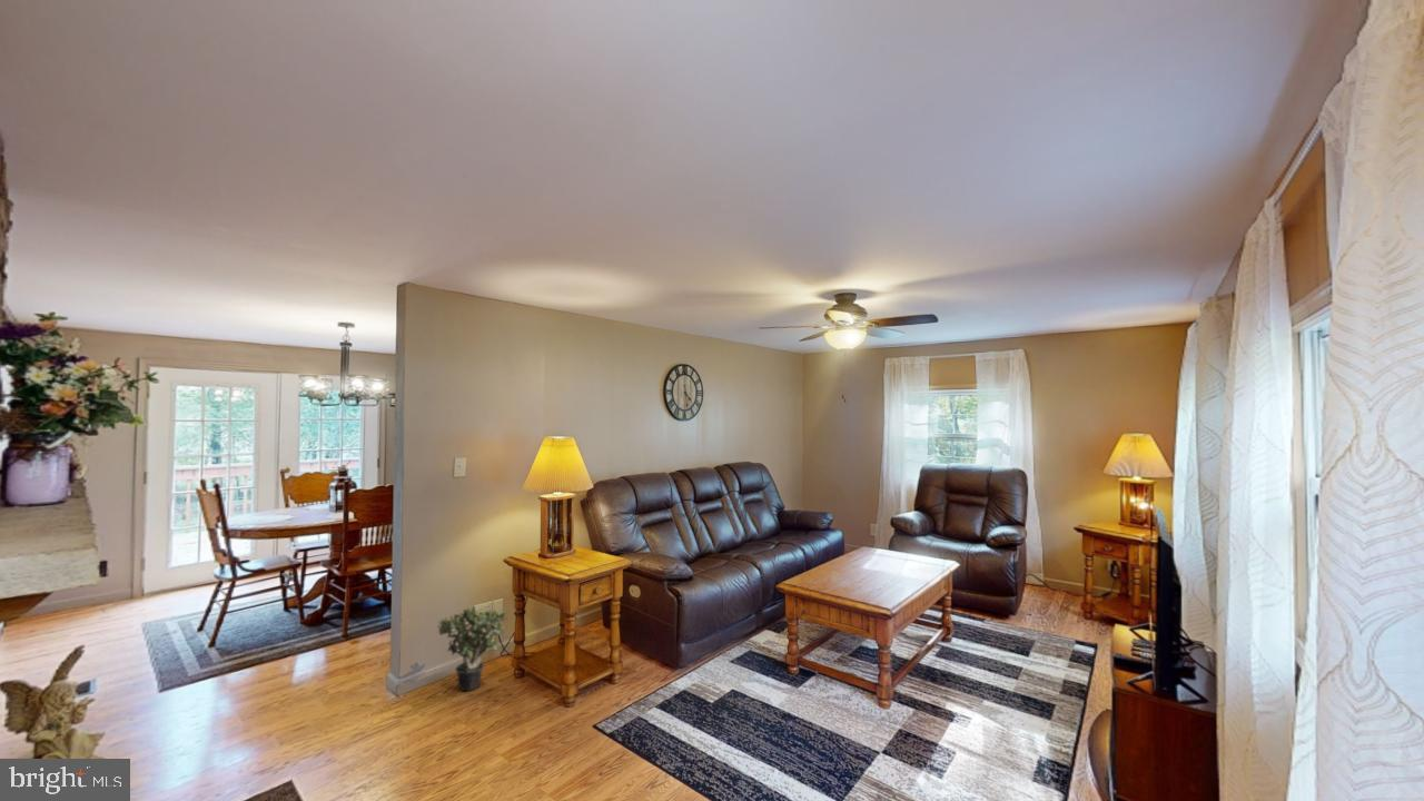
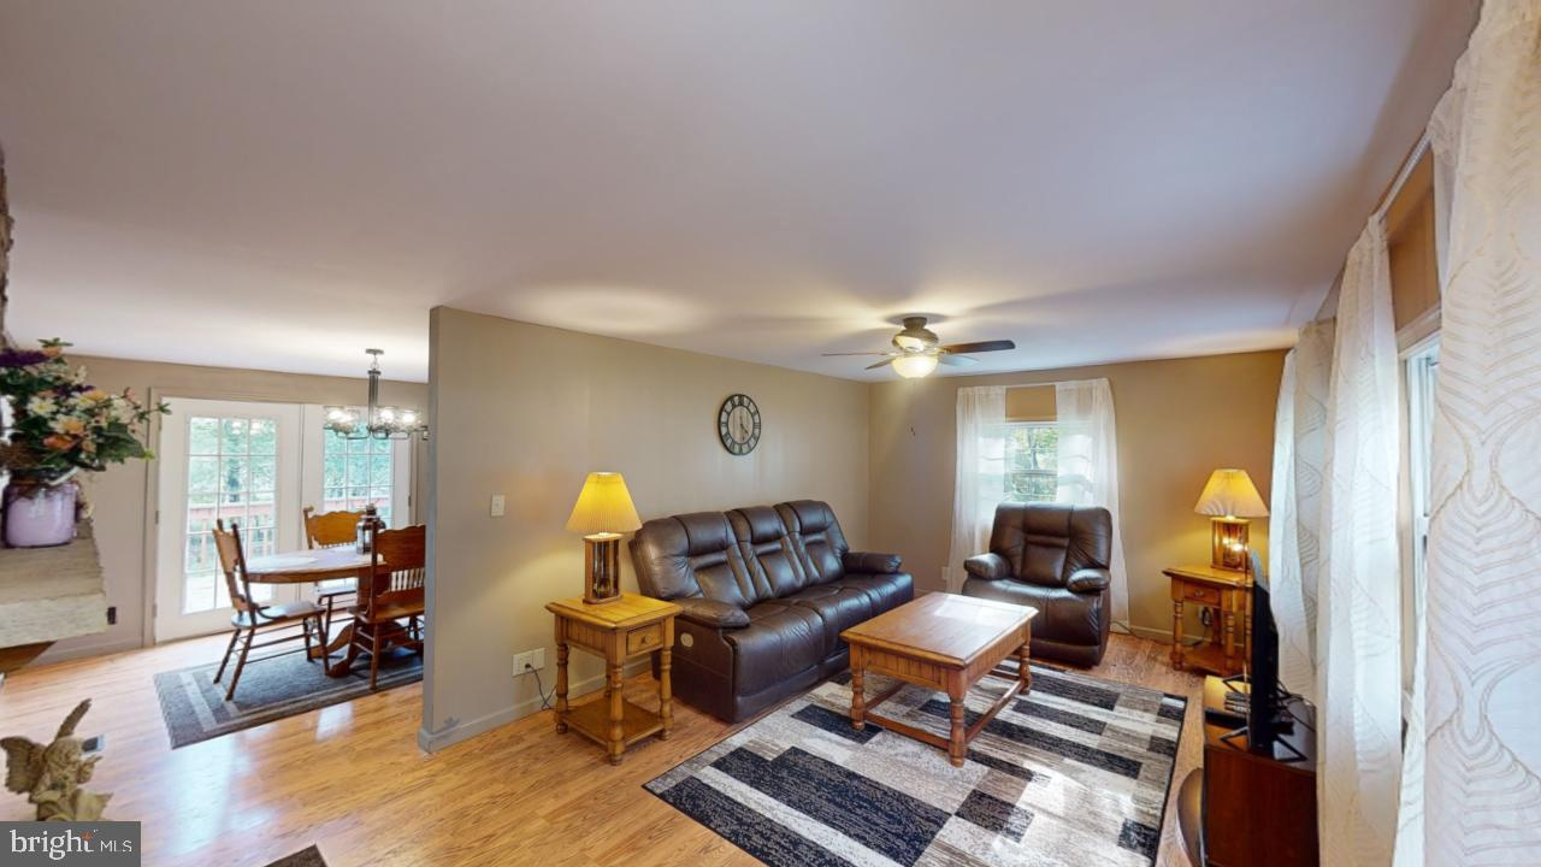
- potted plant [435,605,507,692]
